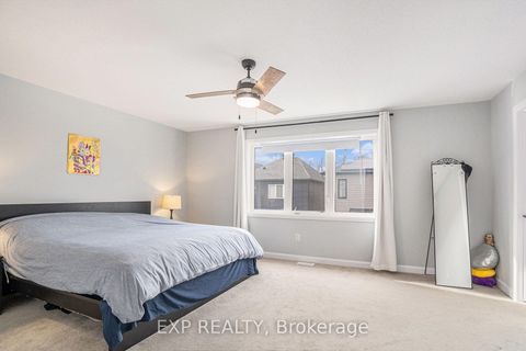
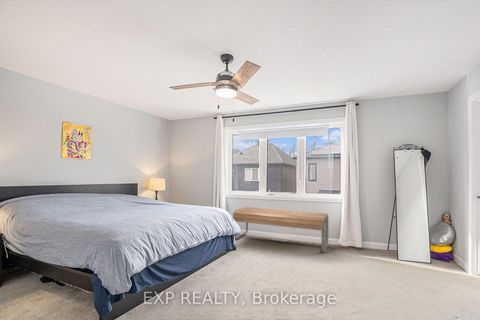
+ bench [232,206,329,254]
